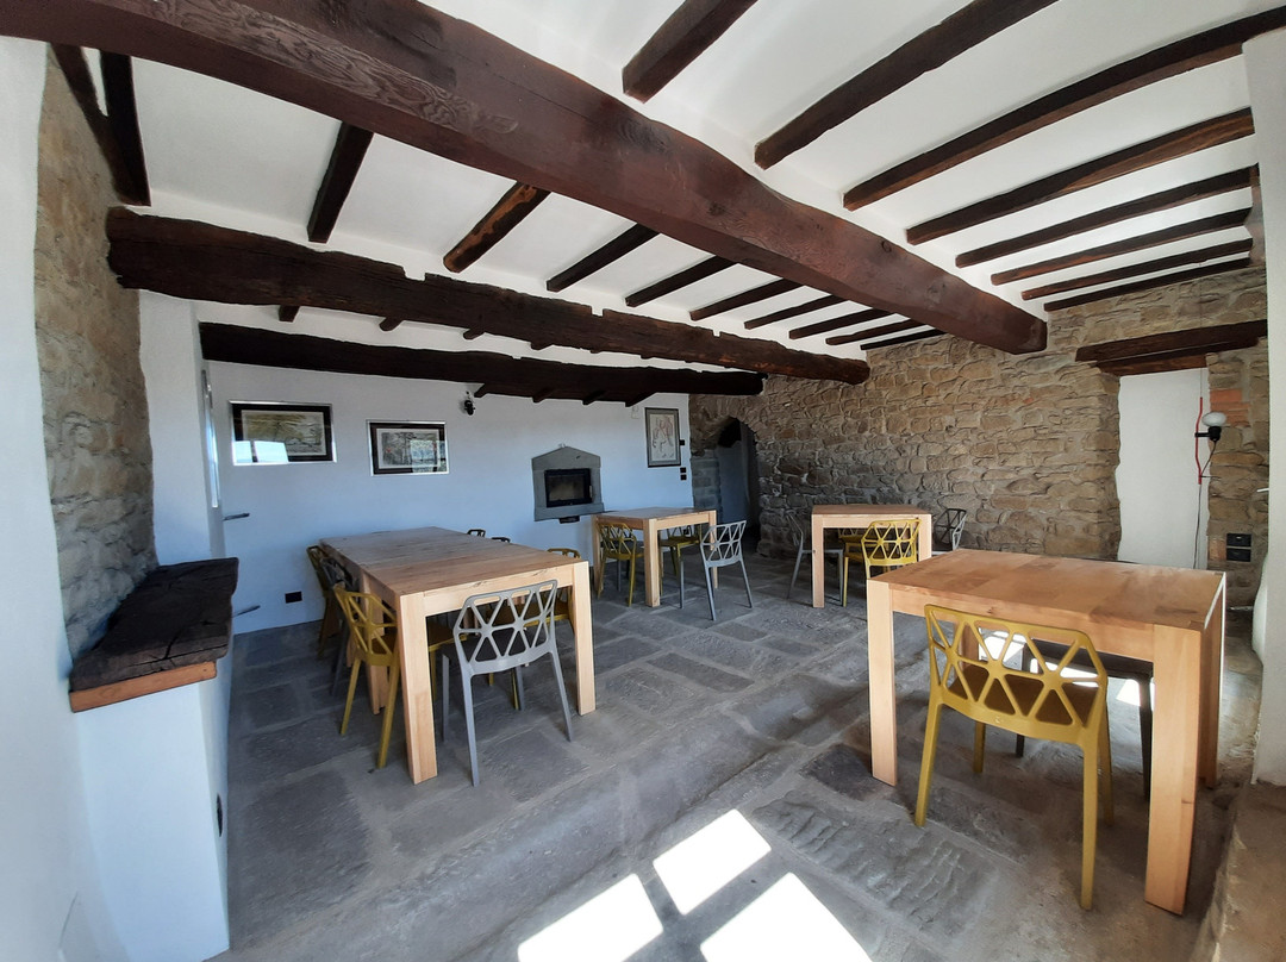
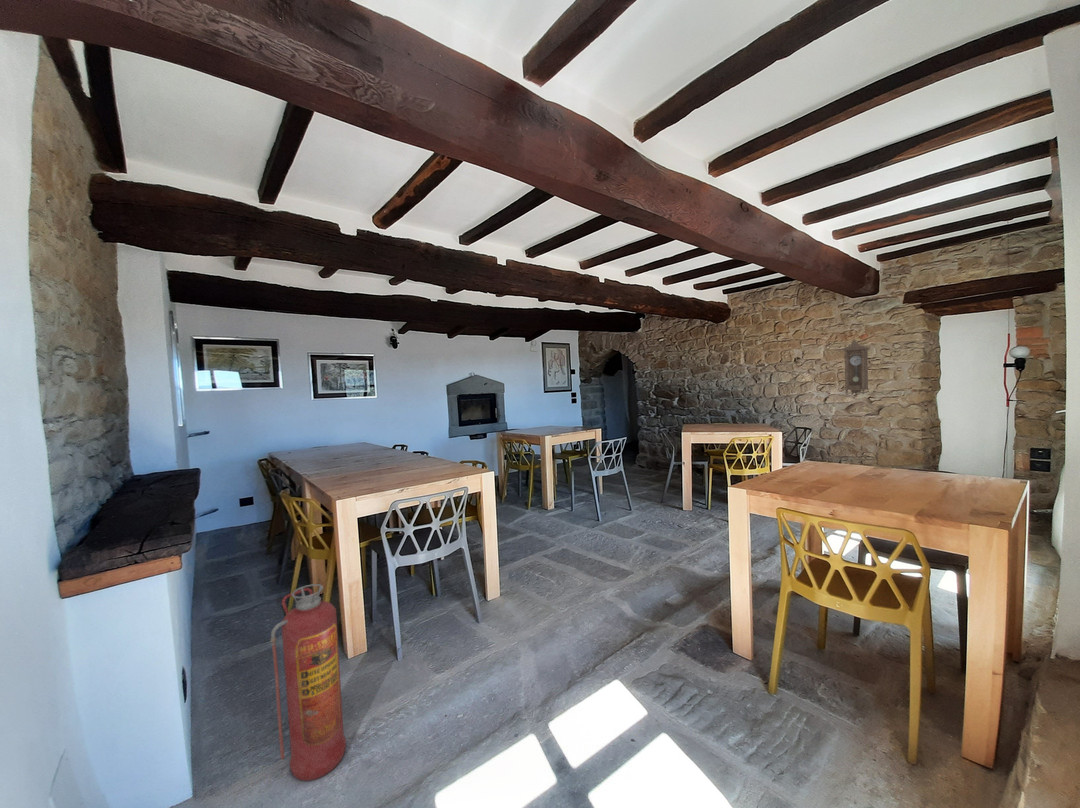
+ fire extinguisher [269,583,347,782]
+ pendulum clock [841,338,871,398]
